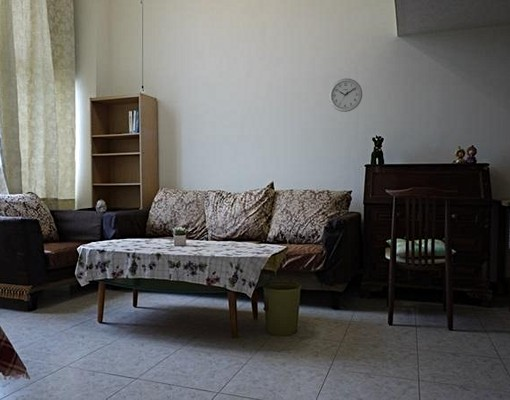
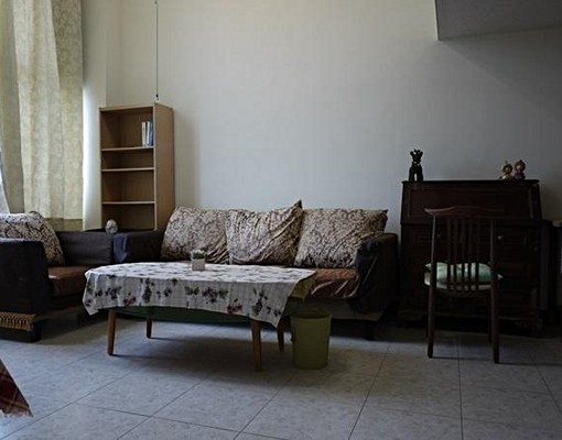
- wall clock [328,77,363,113]
